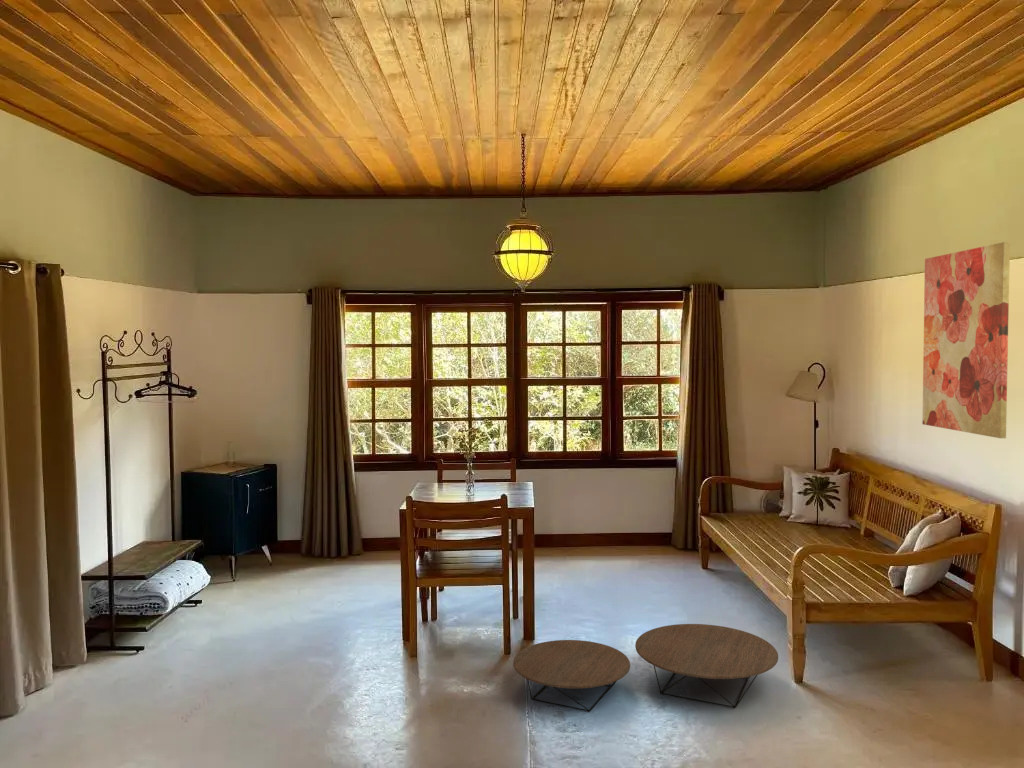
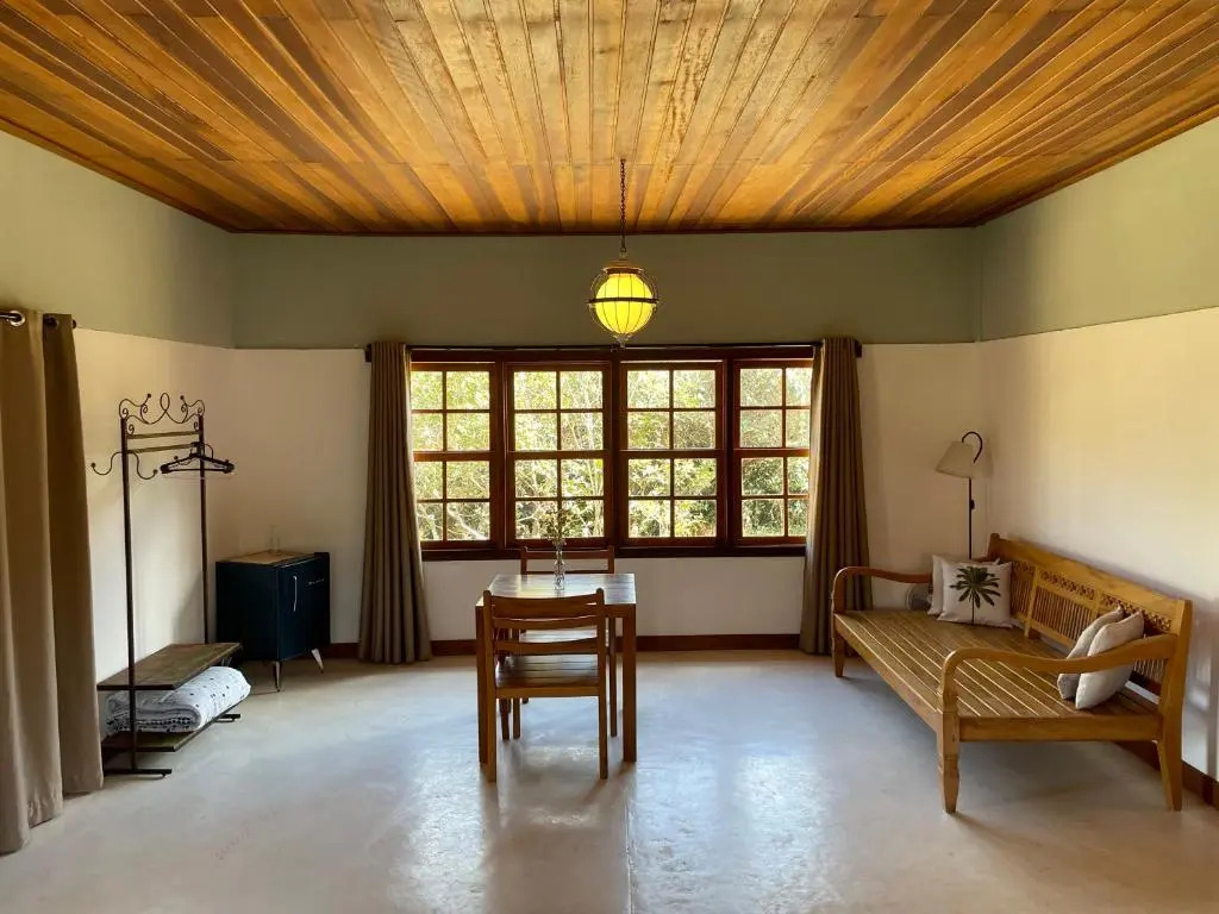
- coffee table [512,623,779,712]
- wall art [921,241,1011,439]
